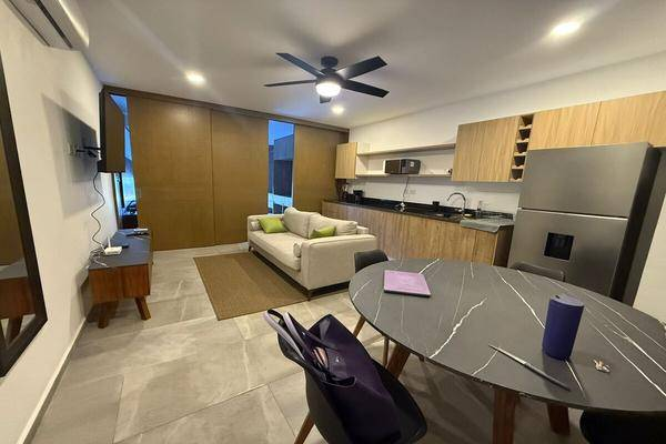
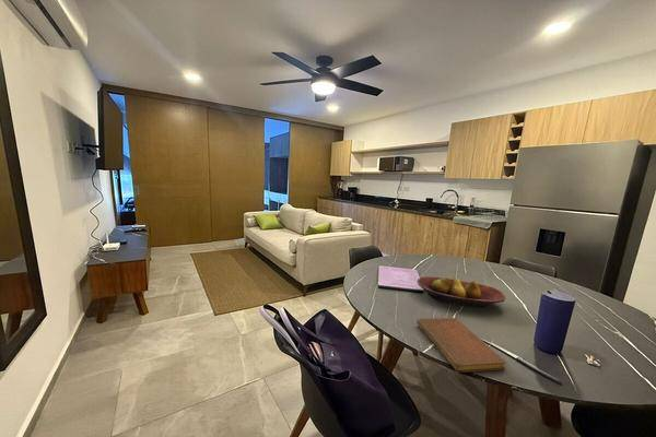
+ fruit bowl [417,275,507,308]
+ notebook [415,317,507,374]
